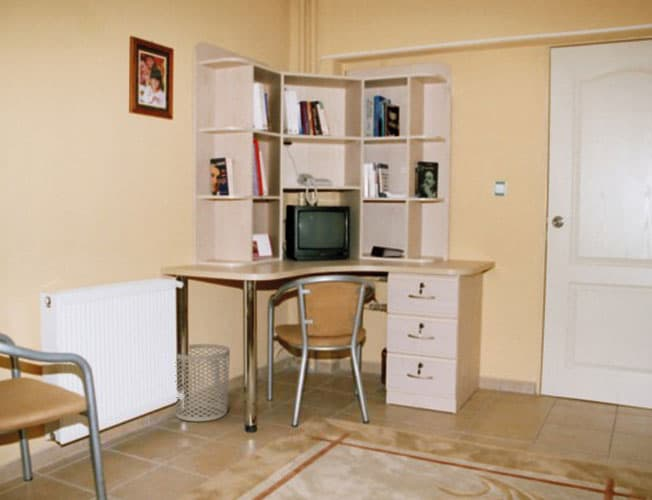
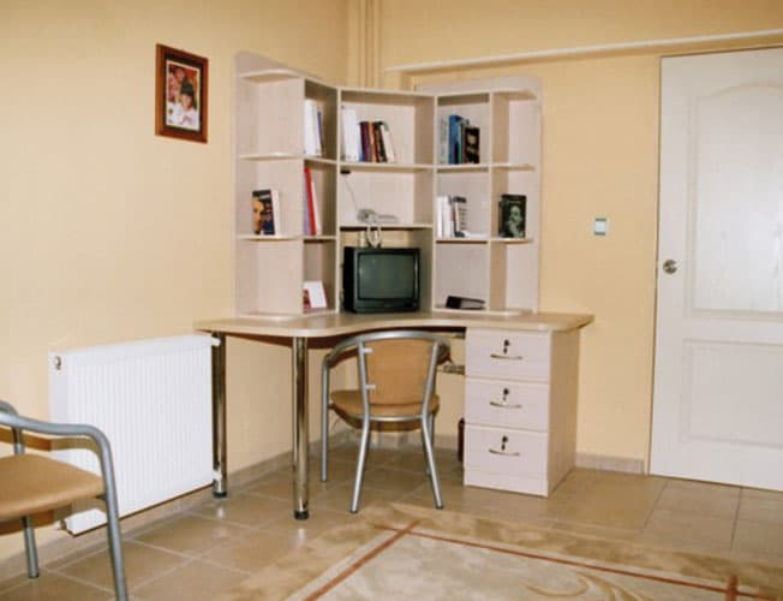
- waste bin [174,343,231,422]
